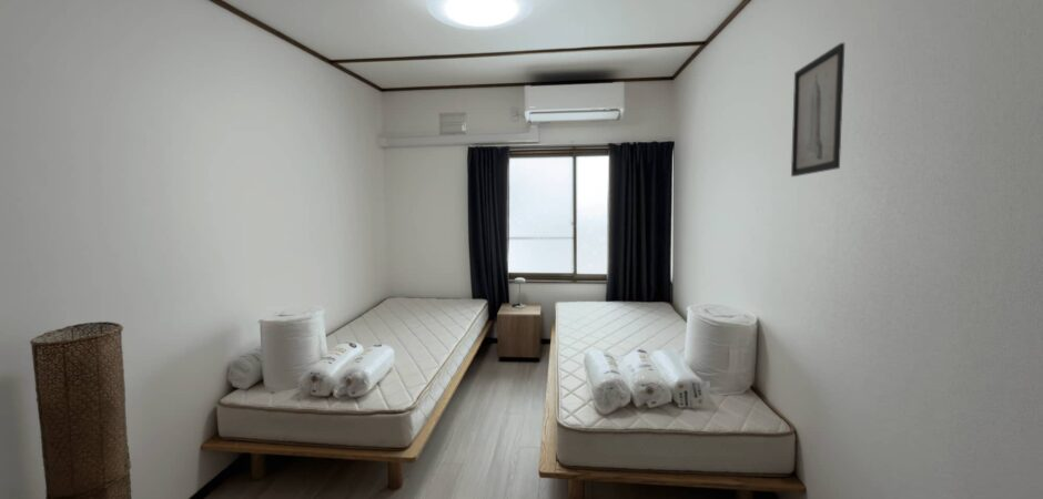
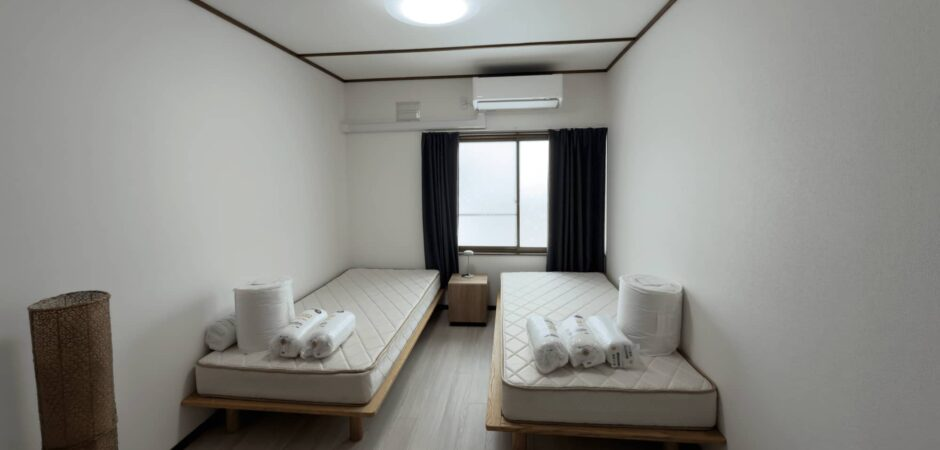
- wall art [790,42,845,177]
